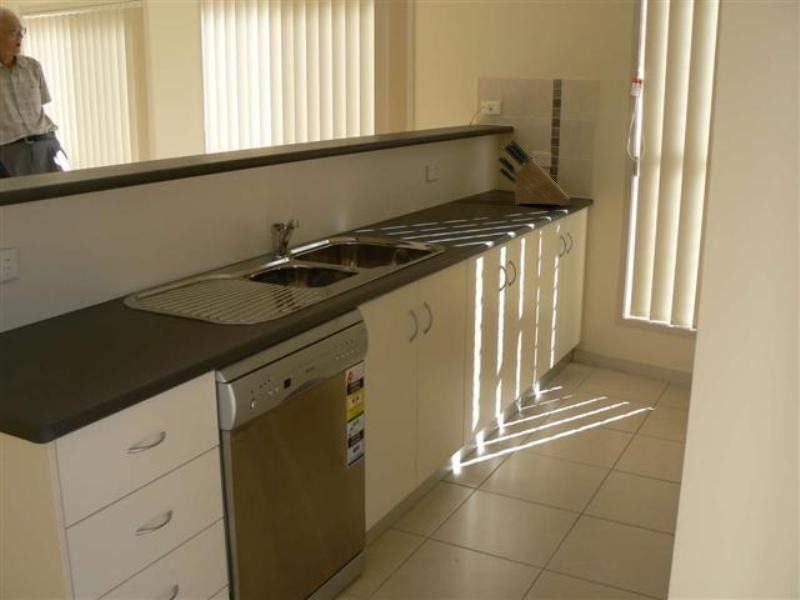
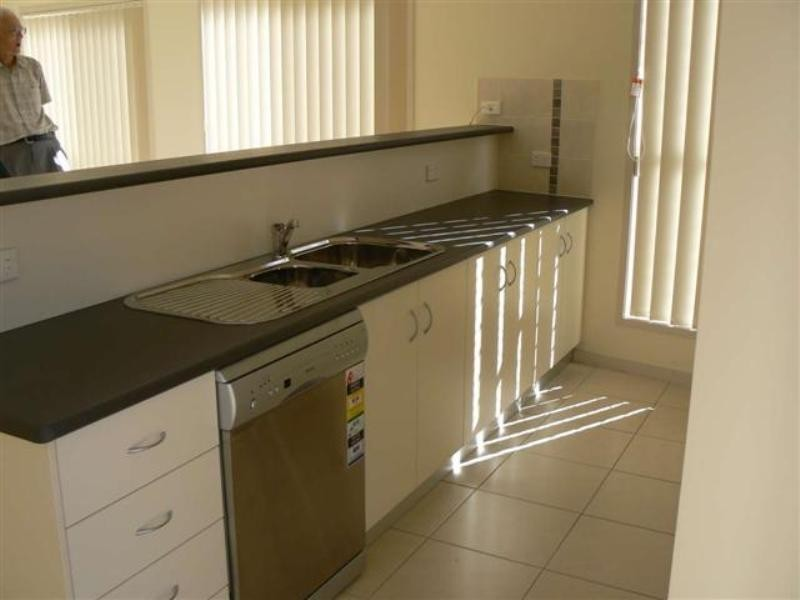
- knife block [497,139,571,206]
